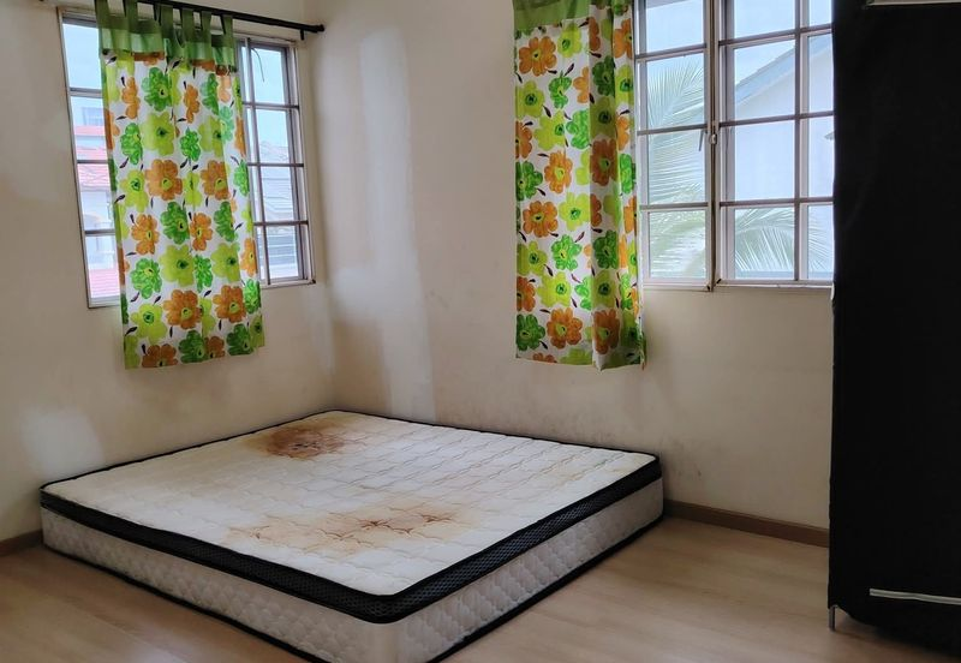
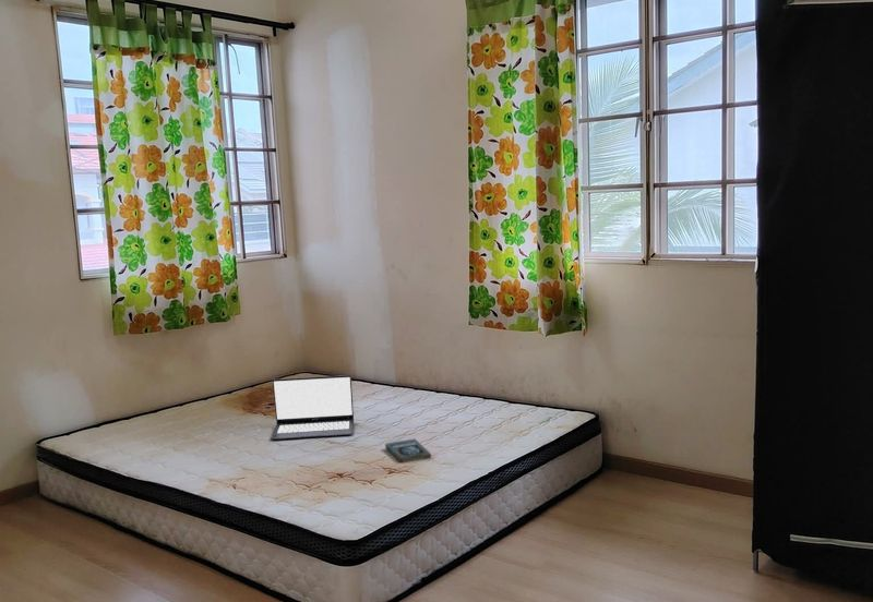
+ book [384,437,432,463]
+ laptop [270,374,355,441]
